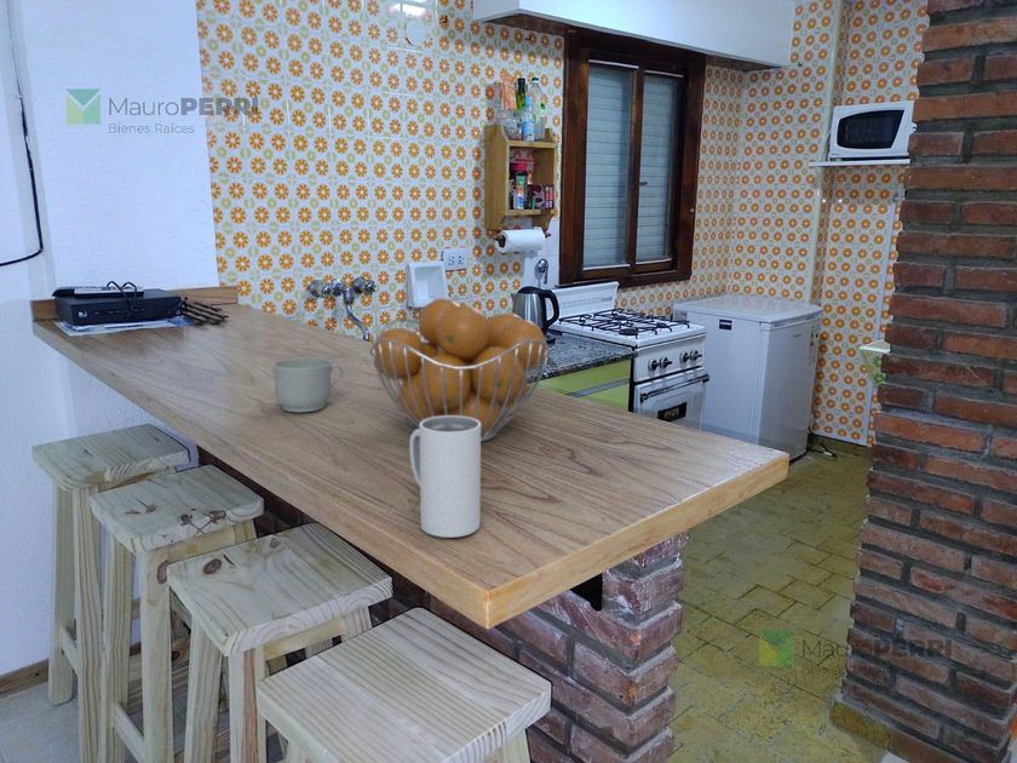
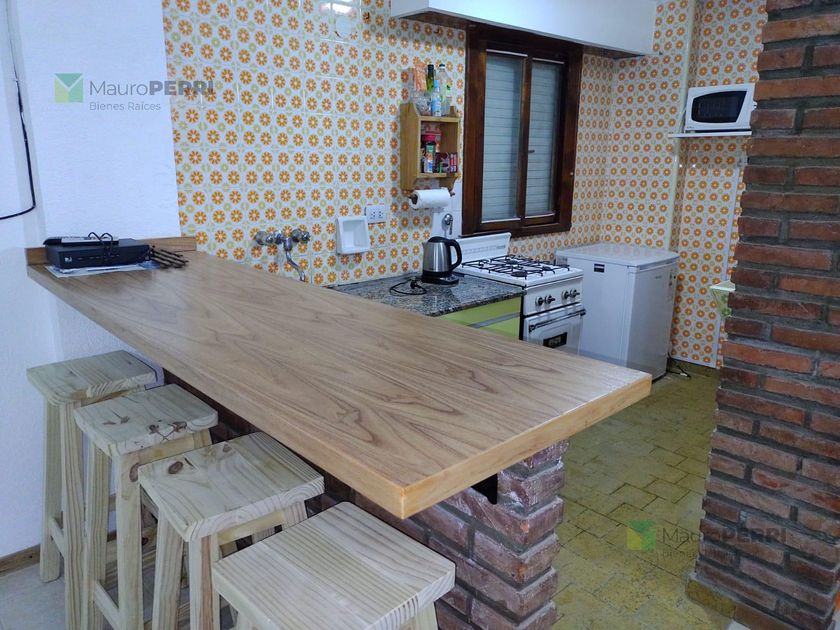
- fruit basket [368,297,551,443]
- mug [408,415,482,539]
- mug [272,356,345,413]
